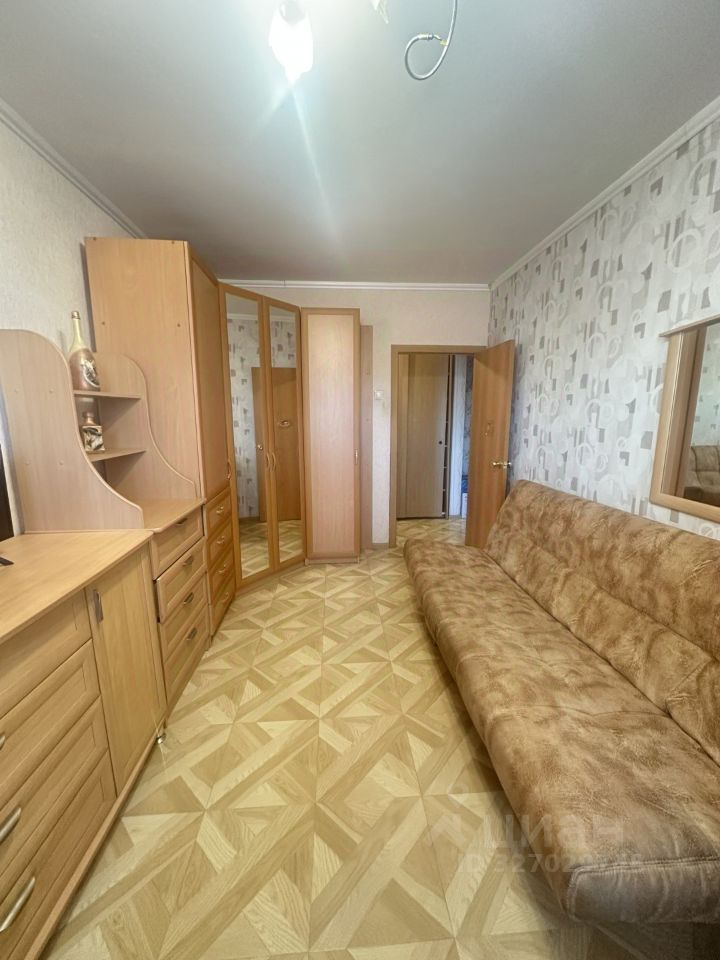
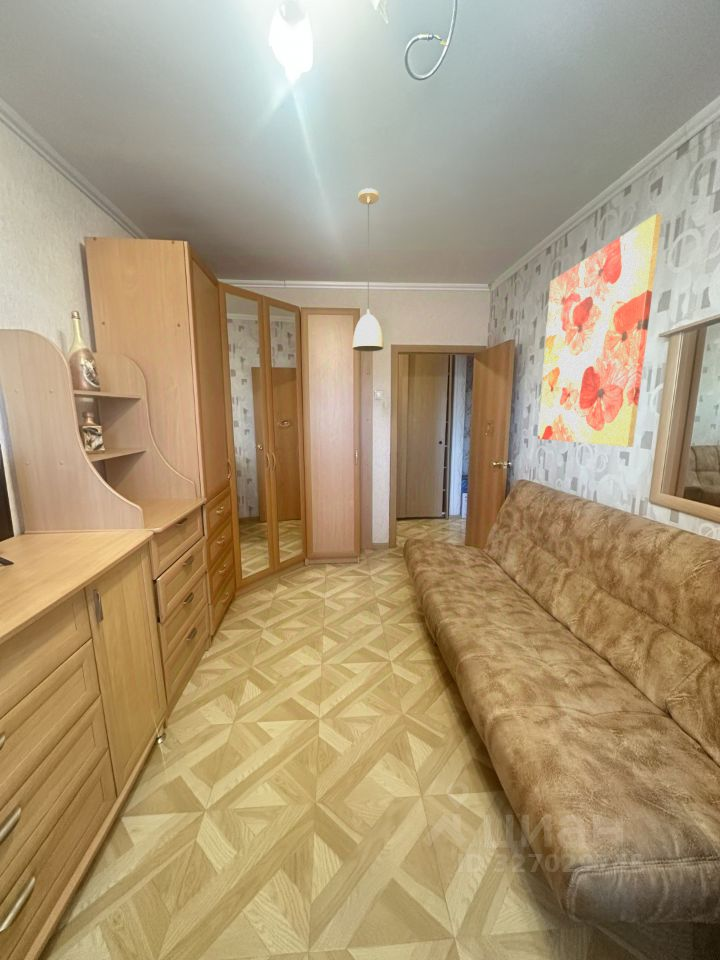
+ light fixture [352,187,384,352]
+ wall art [537,213,663,448]
